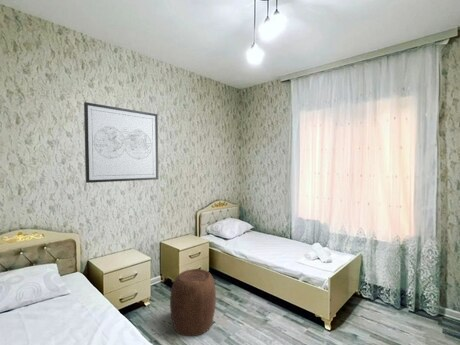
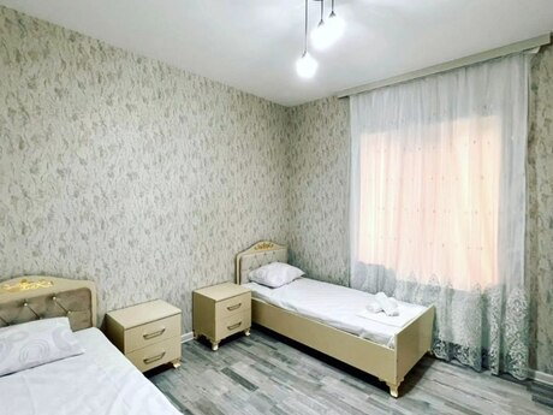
- stool [169,268,217,337]
- wall art [83,101,159,184]
